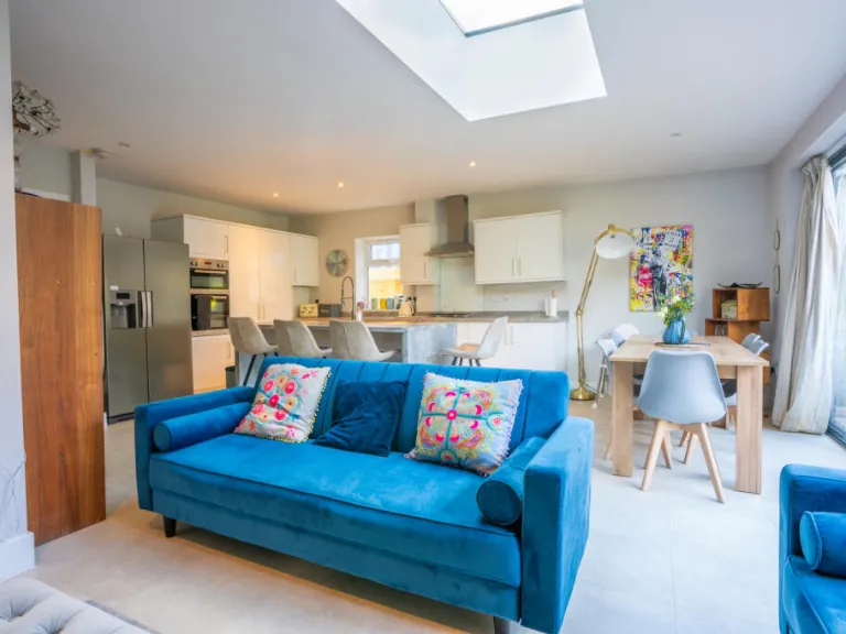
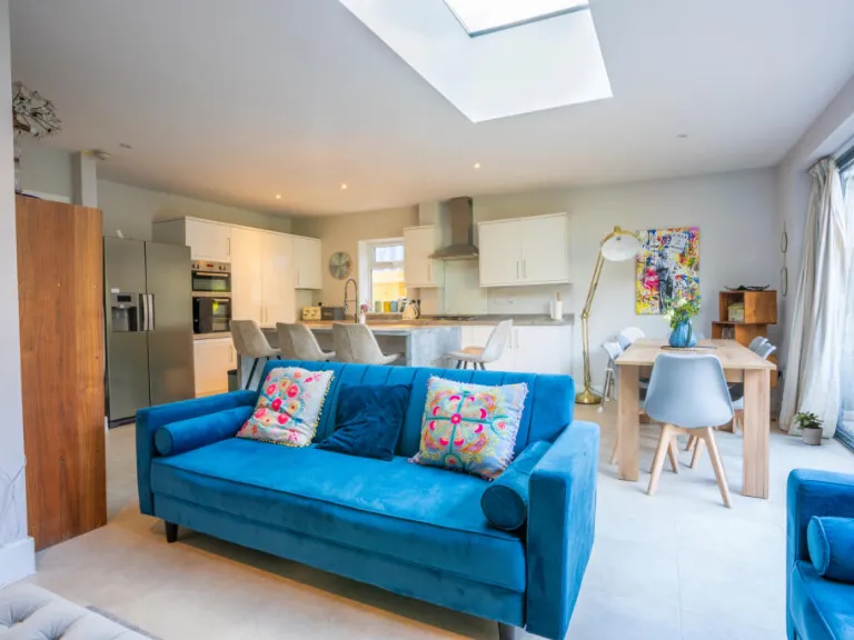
+ potted plant [793,410,825,446]
